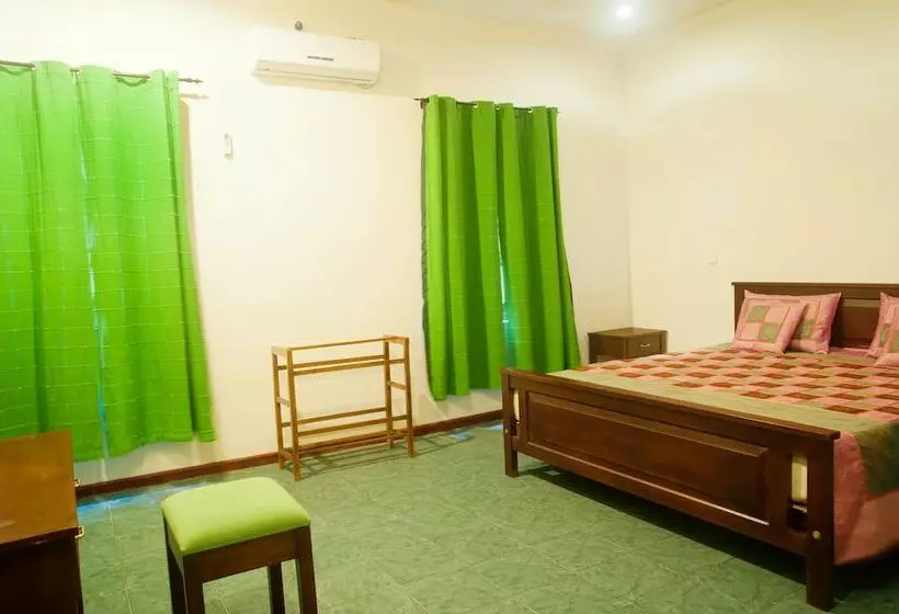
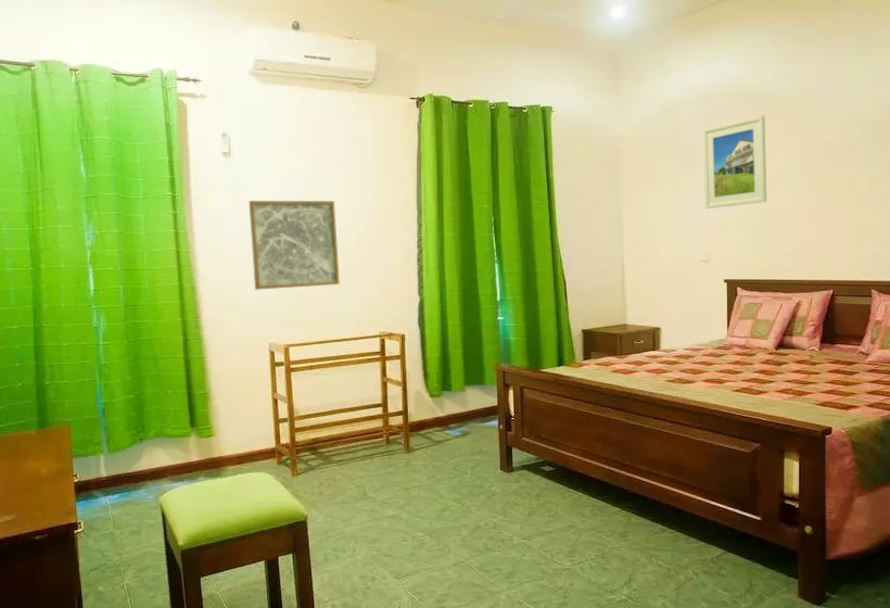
+ wall art [247,200,341,291]
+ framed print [702,114,767,210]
